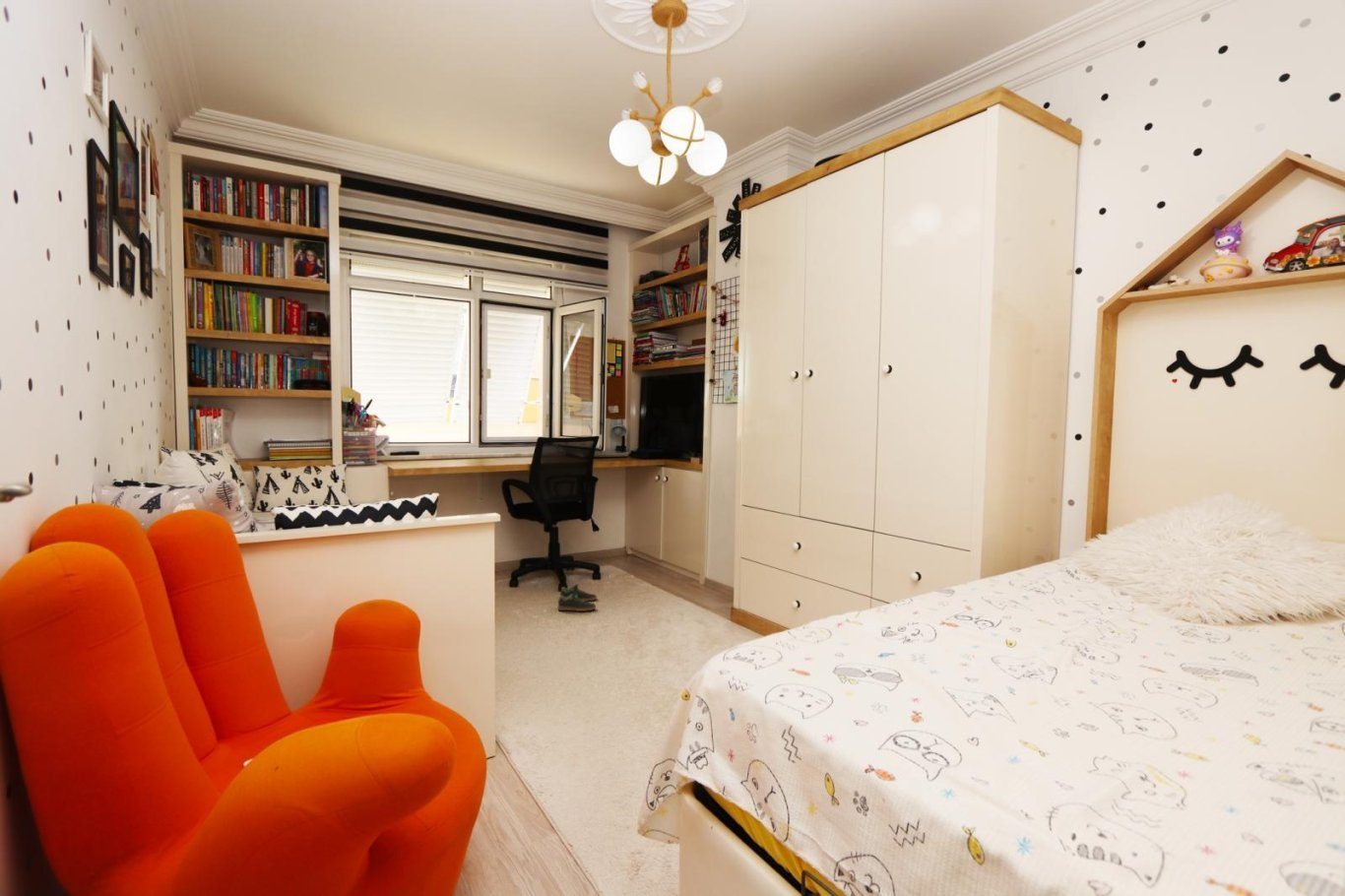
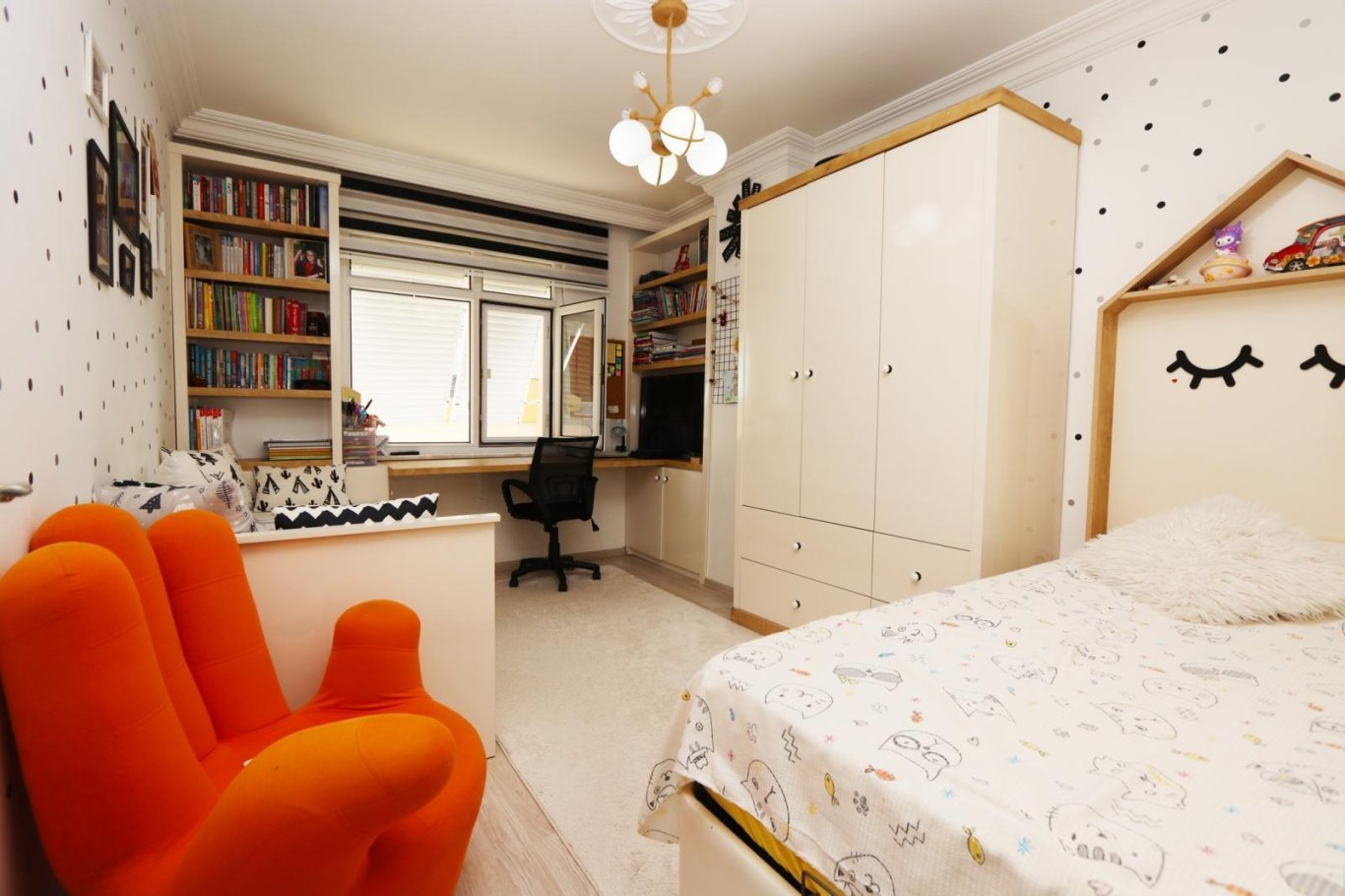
- shoe [556,583,598,612]
